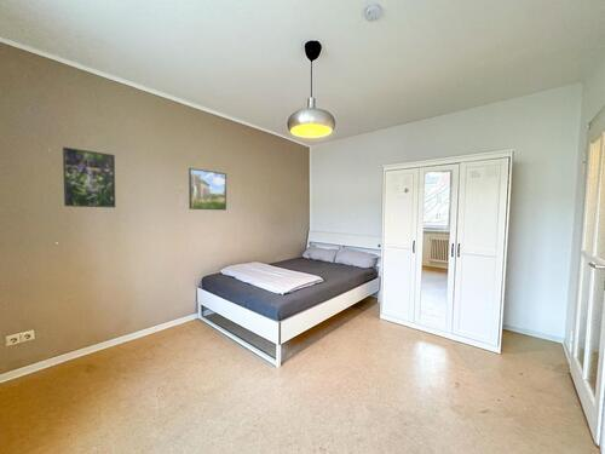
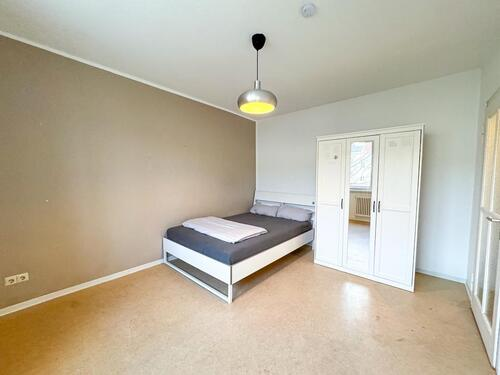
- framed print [188,167,227,211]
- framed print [62,145,116,208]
